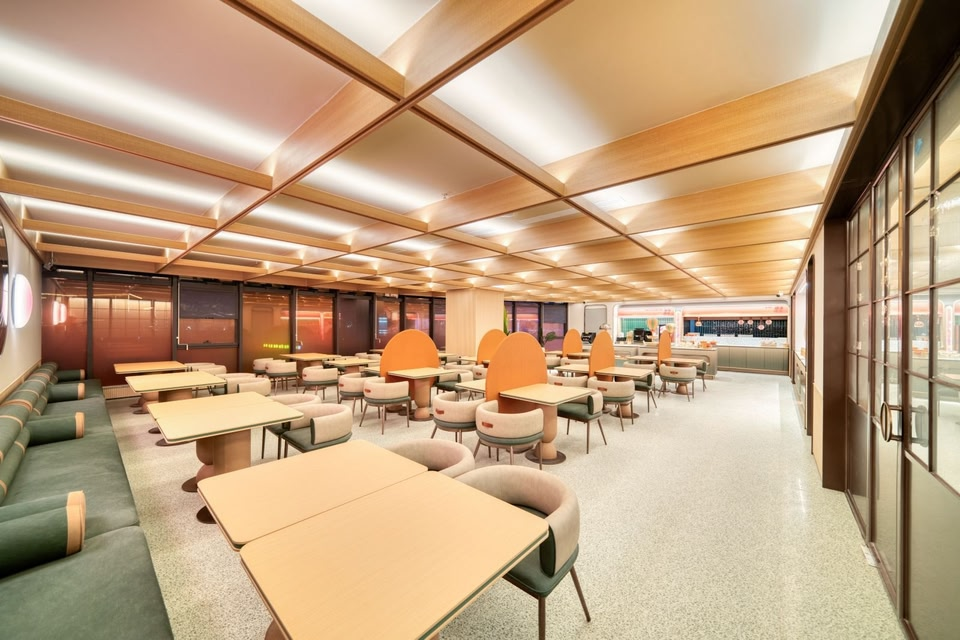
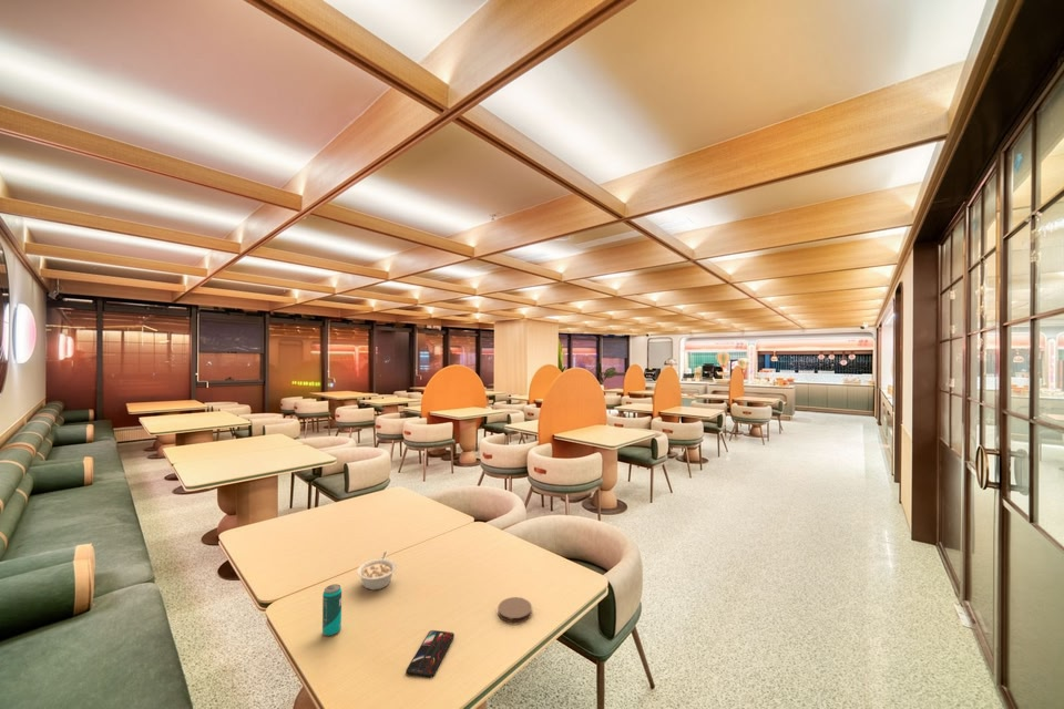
+ coaster [497,596,533,624]
+ smartphone [405,629,456,678]
+ beverage can [321,584,342,637]
+ legume [356,551,397,592]
